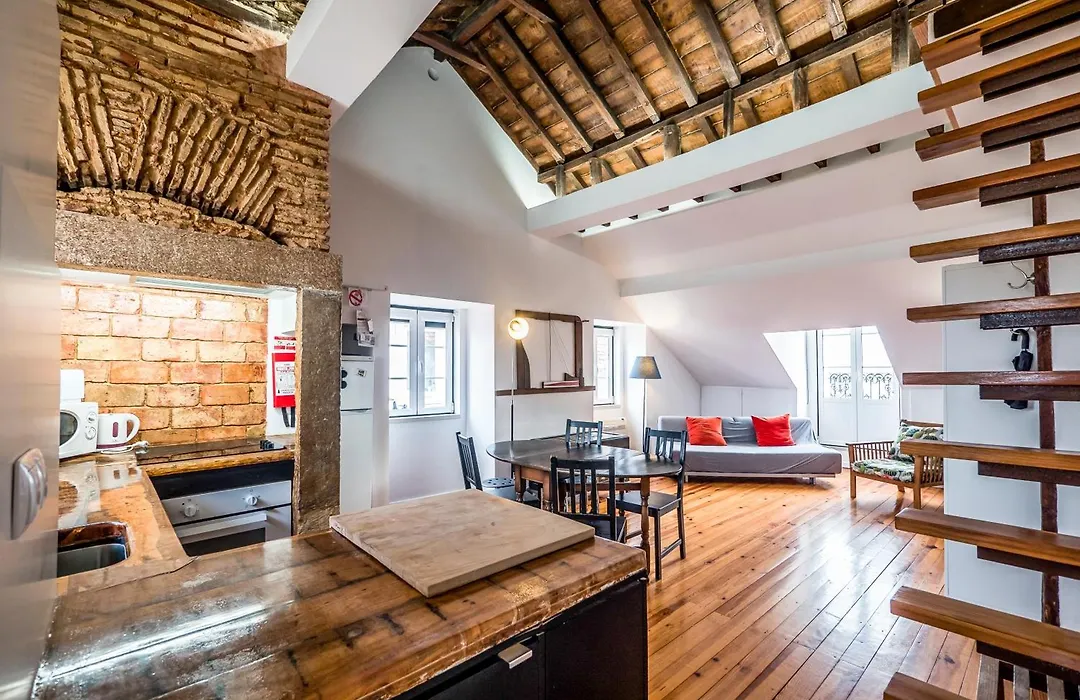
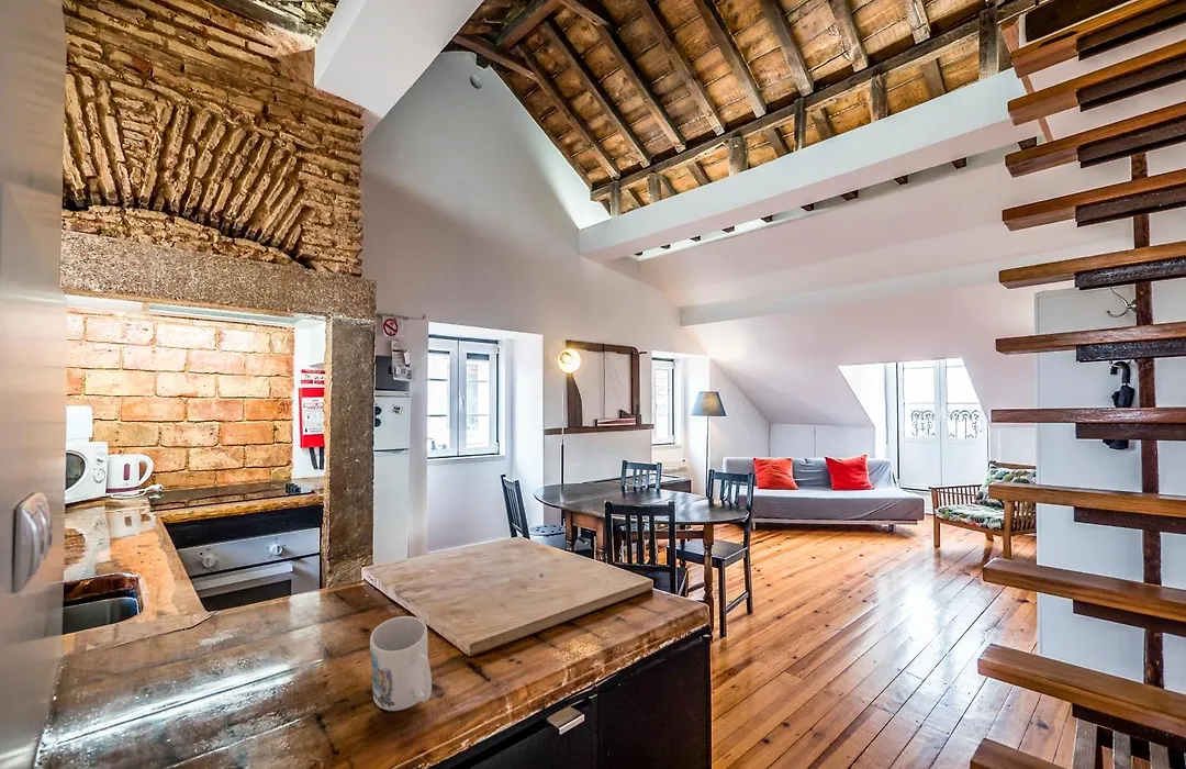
+ mug [369,615,433,712]
